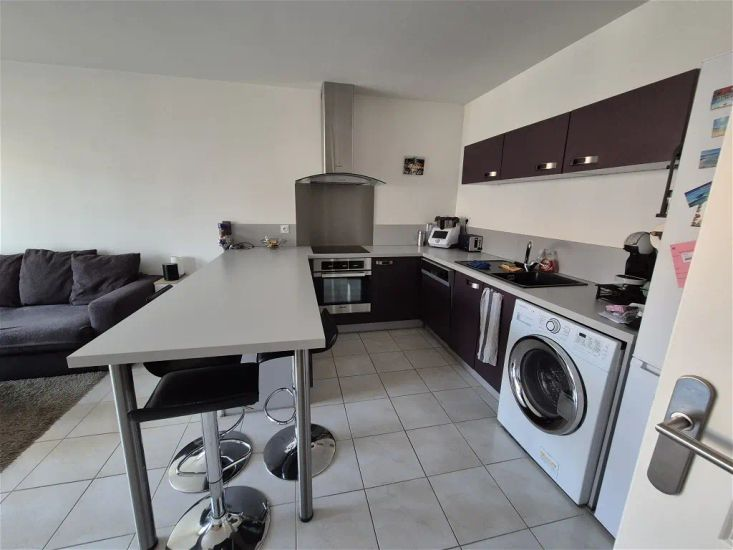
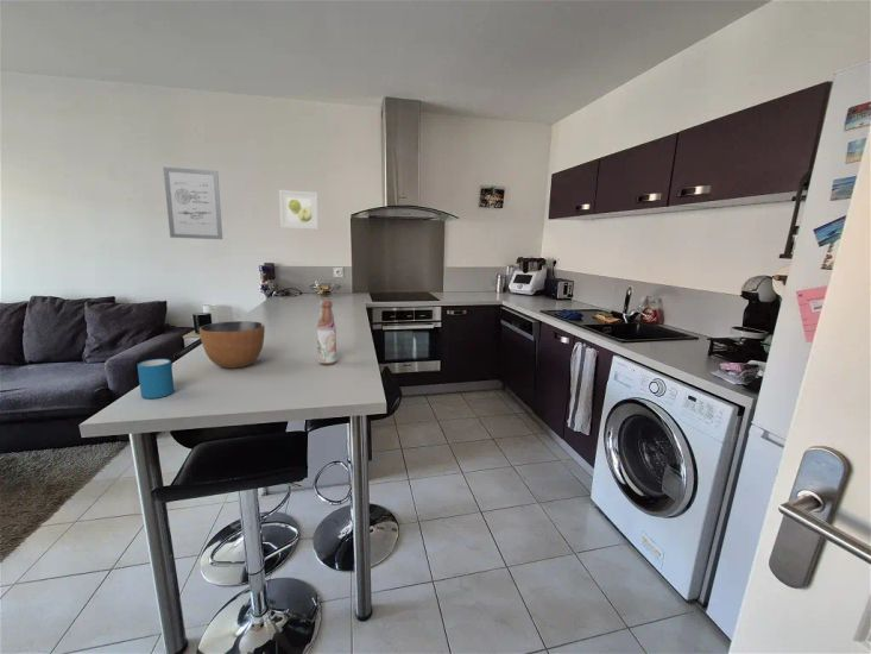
+ mug [137,358,176,400]
+ bottle [316,298,337,366]
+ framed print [278,189,320,231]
+ wall art [162,165,223,240]
+ bowl [198,320,266,370]
